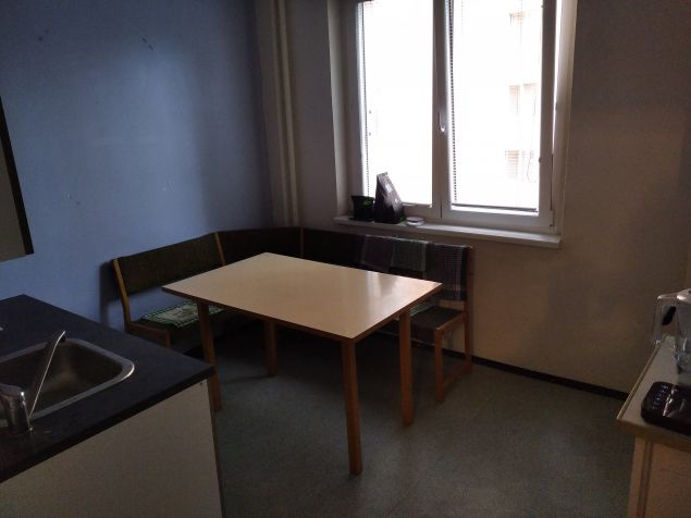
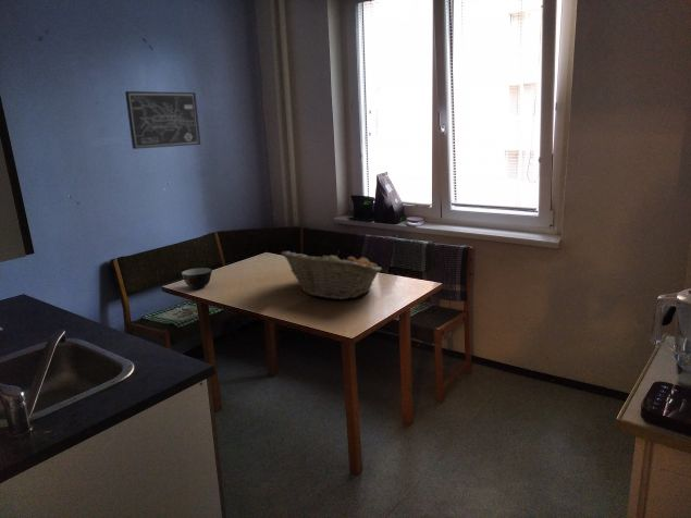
+ wall art [124,90,201,150]
+ soup bowl [181,267,213,291]
+ fruit basket [280,249,383,300]
